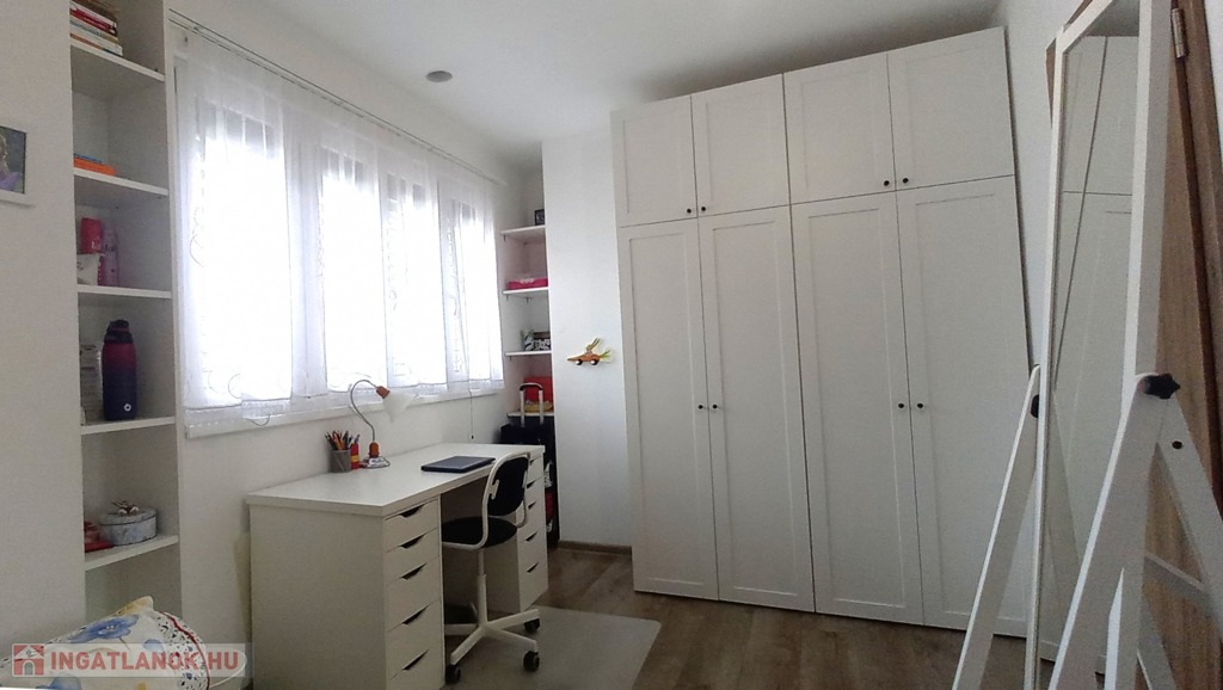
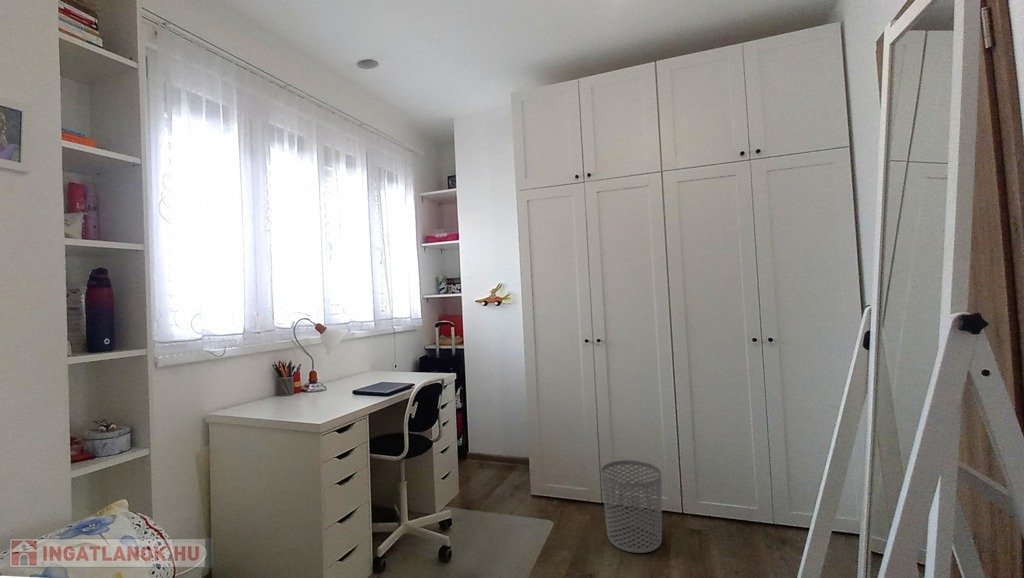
+ waste bin [600,459,663,554]
